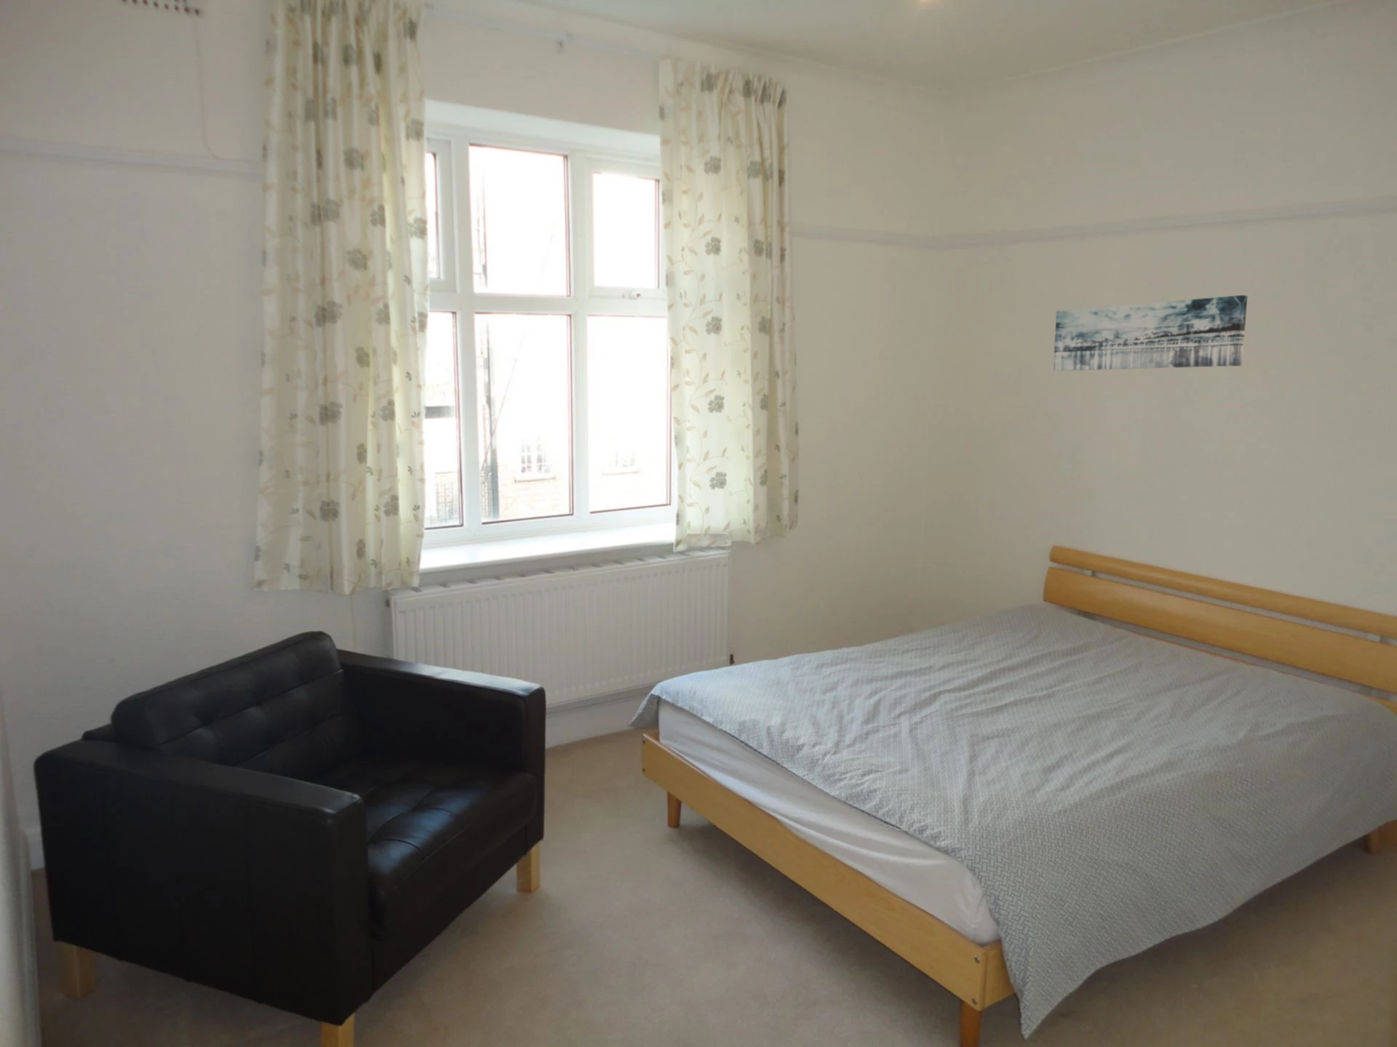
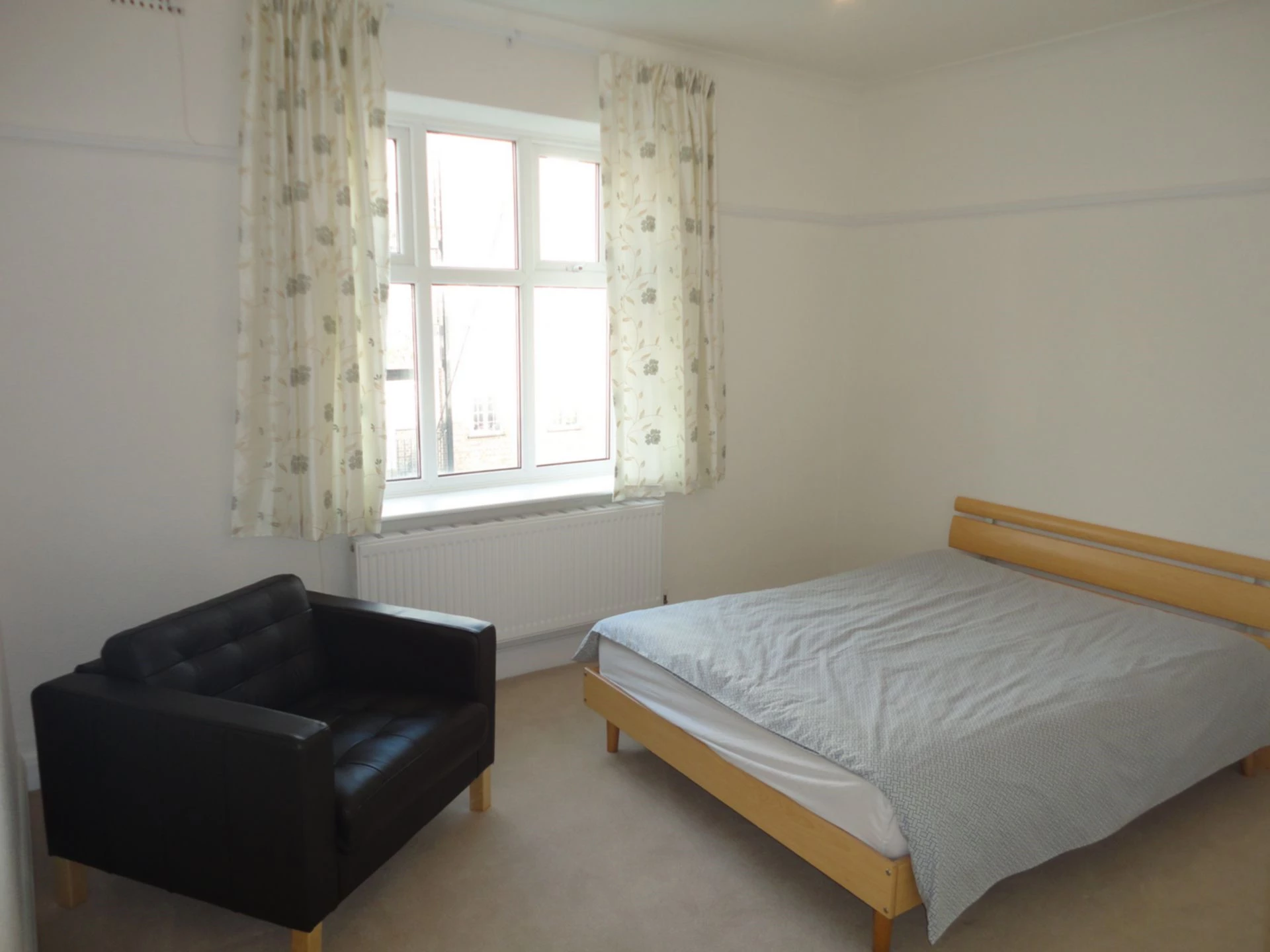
- wall art [1053,295,1248,372]
